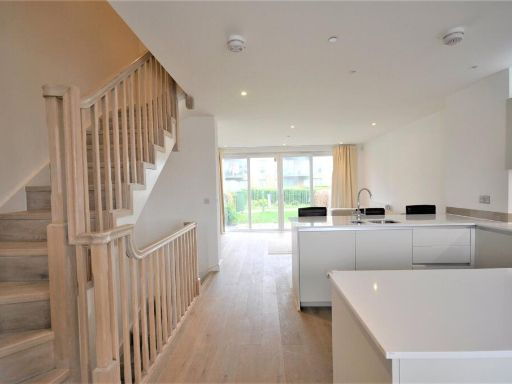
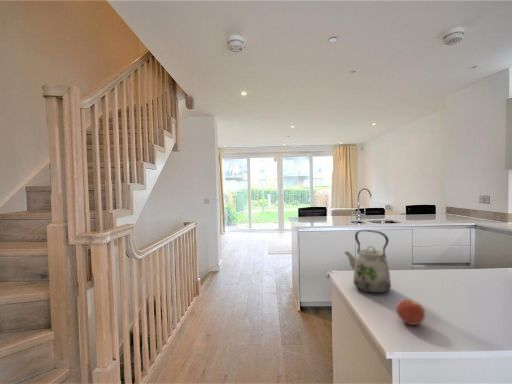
+ apple [395,298,426,326]
+ kettle [343,229,392,294]
